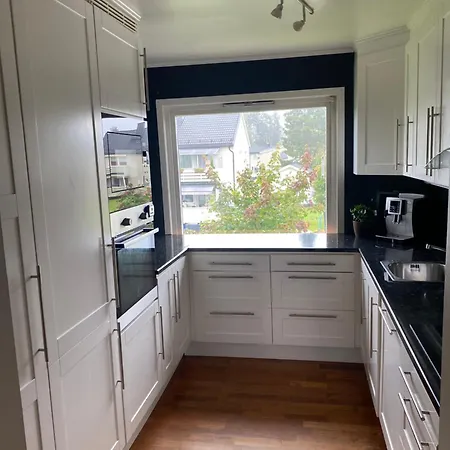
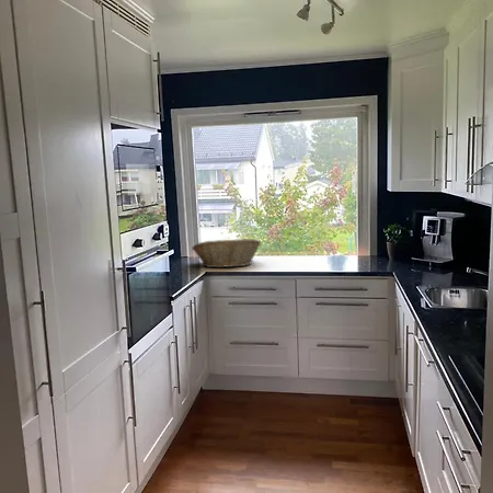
+ fruit basket [191,238,262,268]
